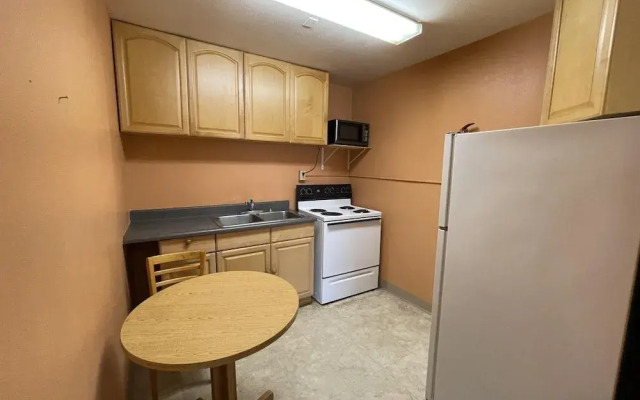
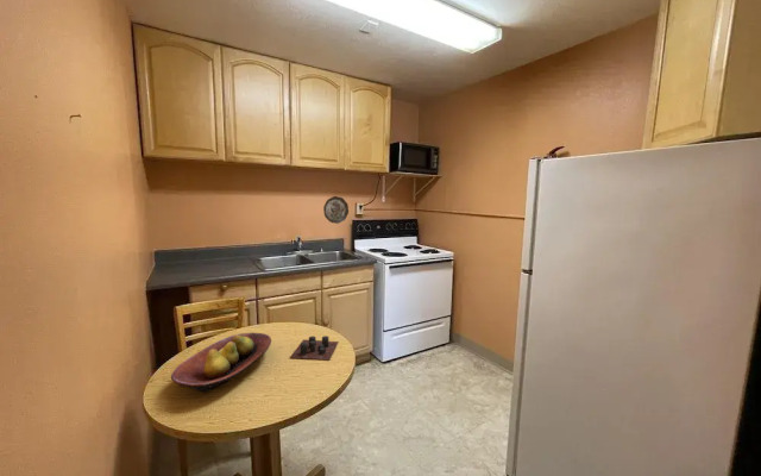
+ candle [289,334,340,361]
+ decorative plate [322,195,350,225]
+ fruit bowl [170,331,272,393]
